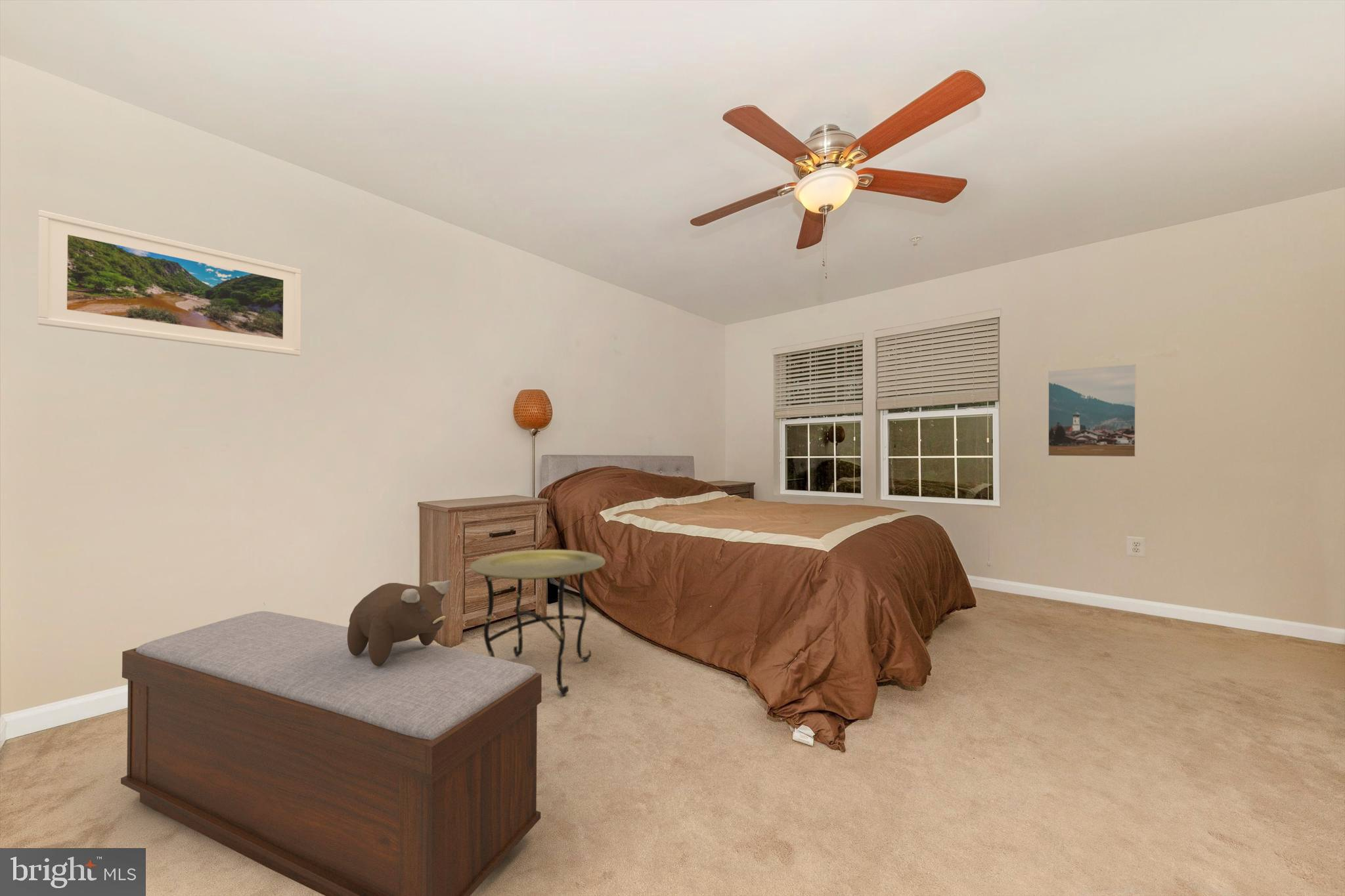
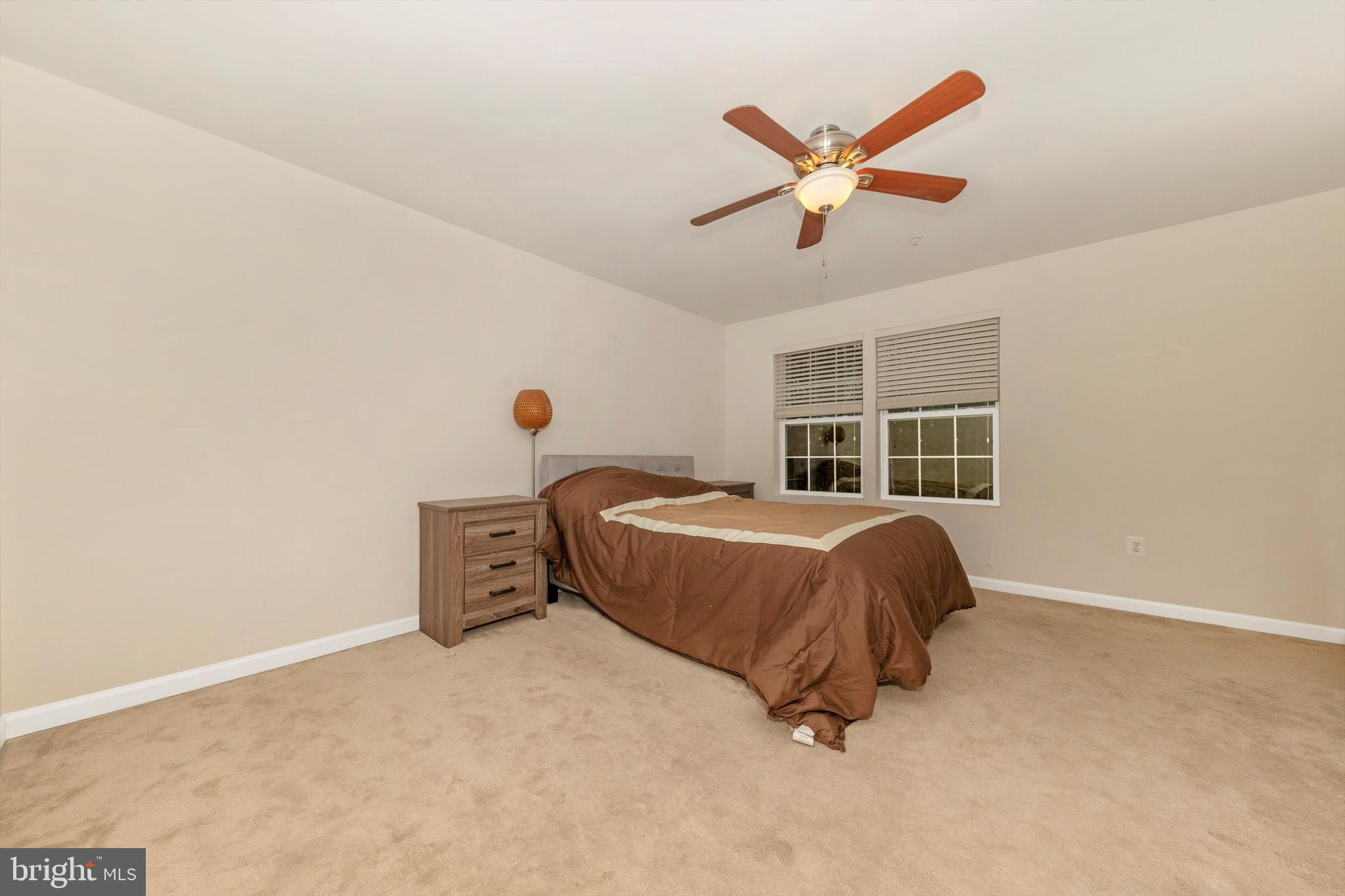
- bench [120,610,542,896]
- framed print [37,209,302,356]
- side table [469,549,606,696]
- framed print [1047,364,1137,458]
- plush toy [347,580,451,666]
